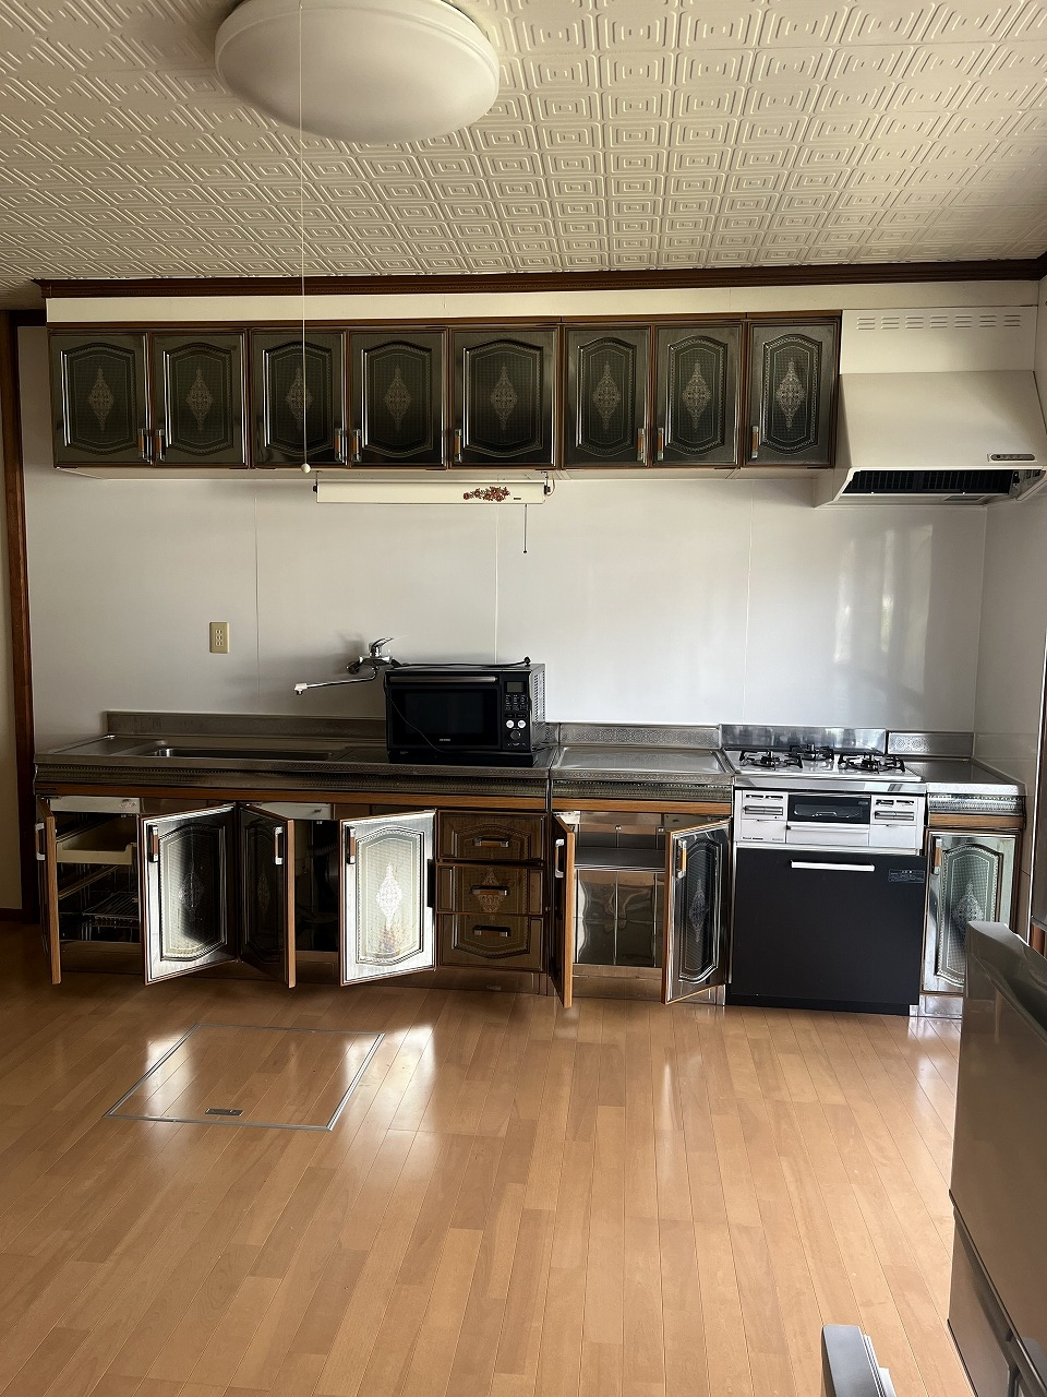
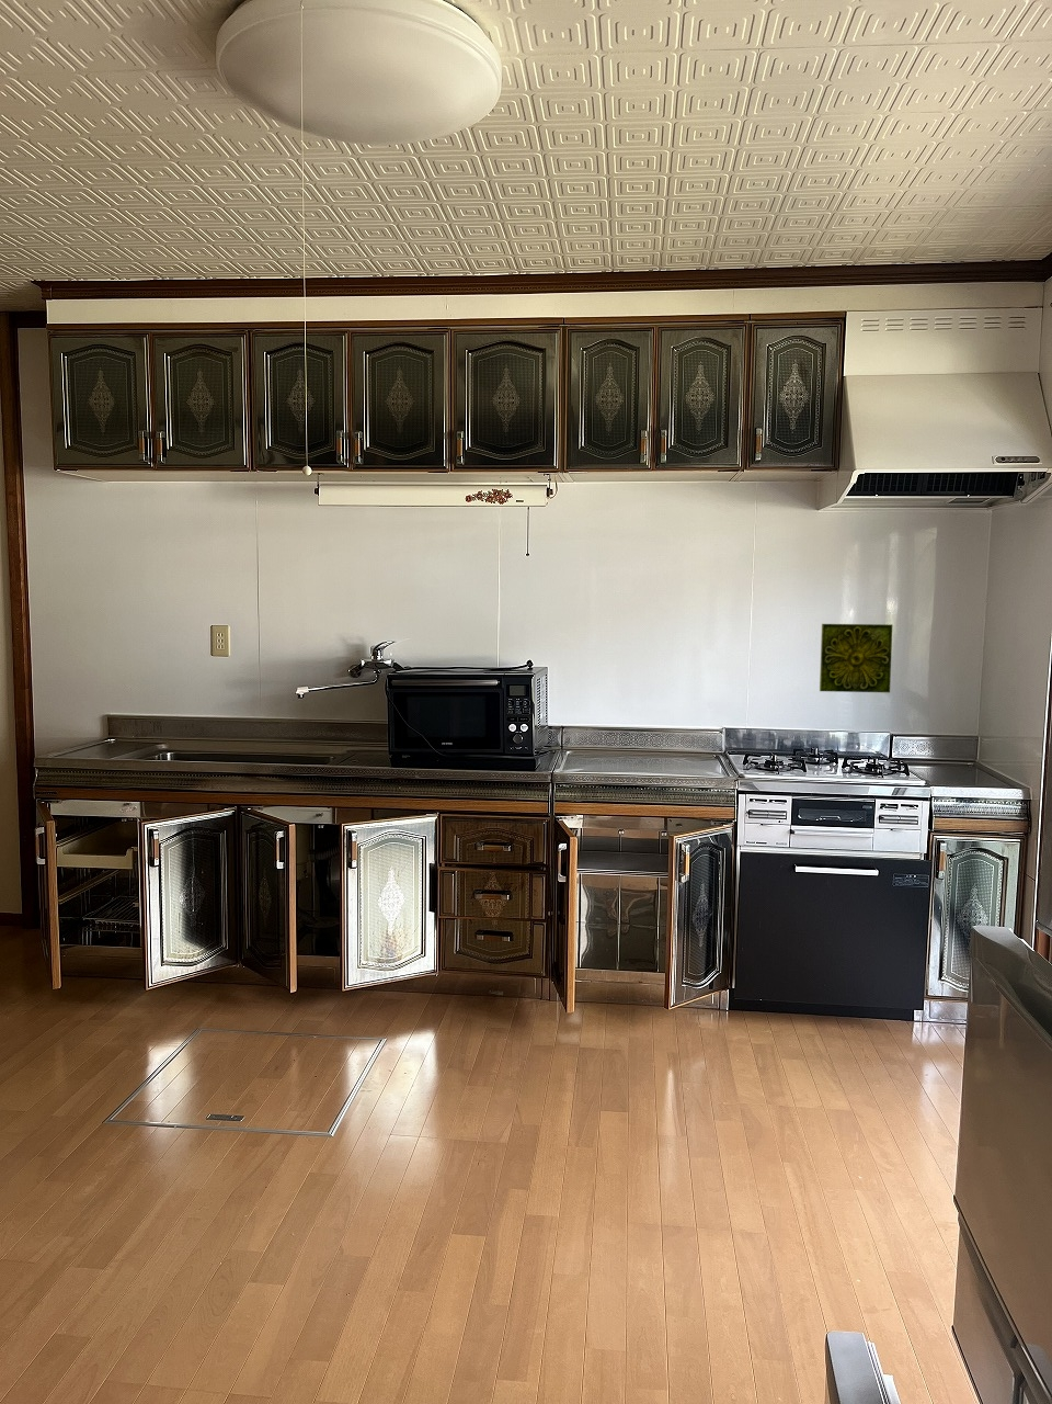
+ decorative tile [819,624,894,693]
